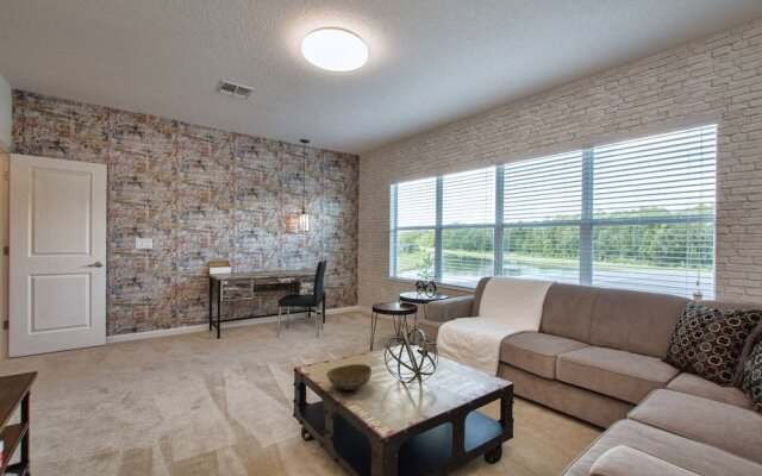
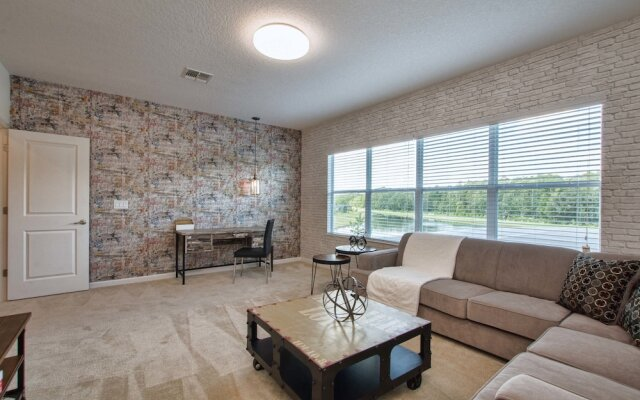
- bowl [325,363,373,392]
